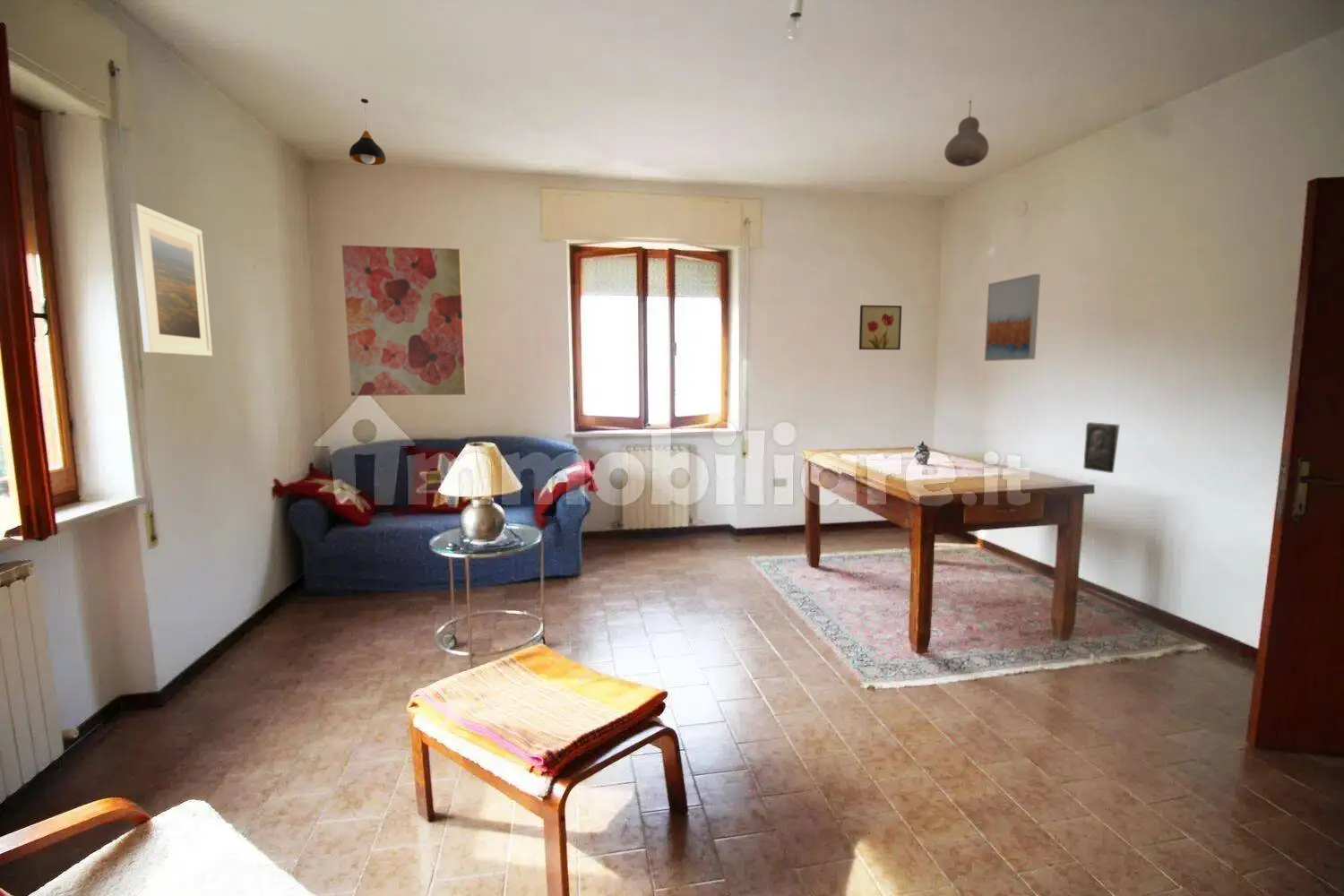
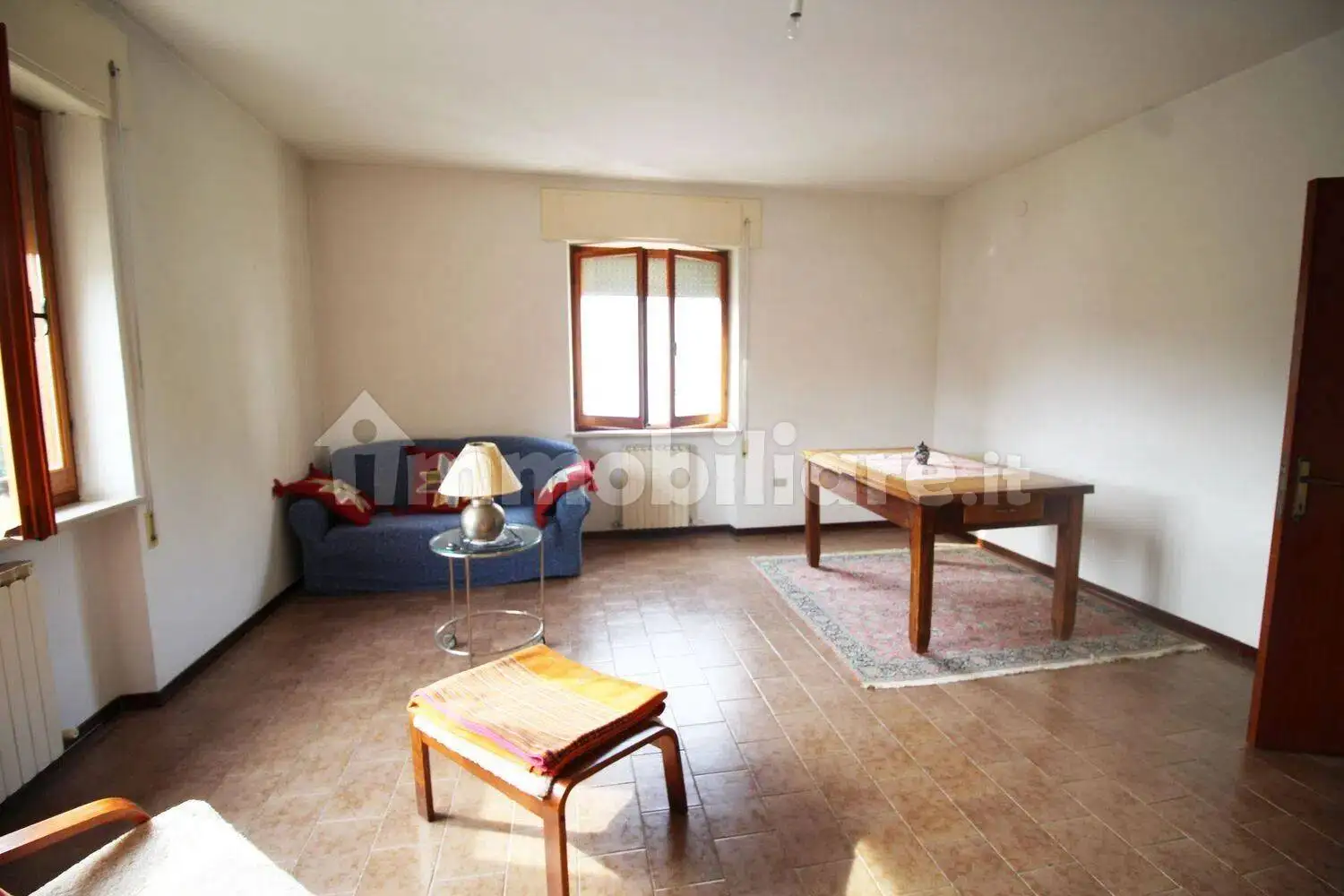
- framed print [129,202,213,357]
- wall art [984,273,1041,362]
- pendant light [349,98,386,166]
- wall art [858,305,902,350]
- wall art [341,245,467,397]
- brass plaque [1082,421,1121,474]
- pendant light [943,99,990,168]
